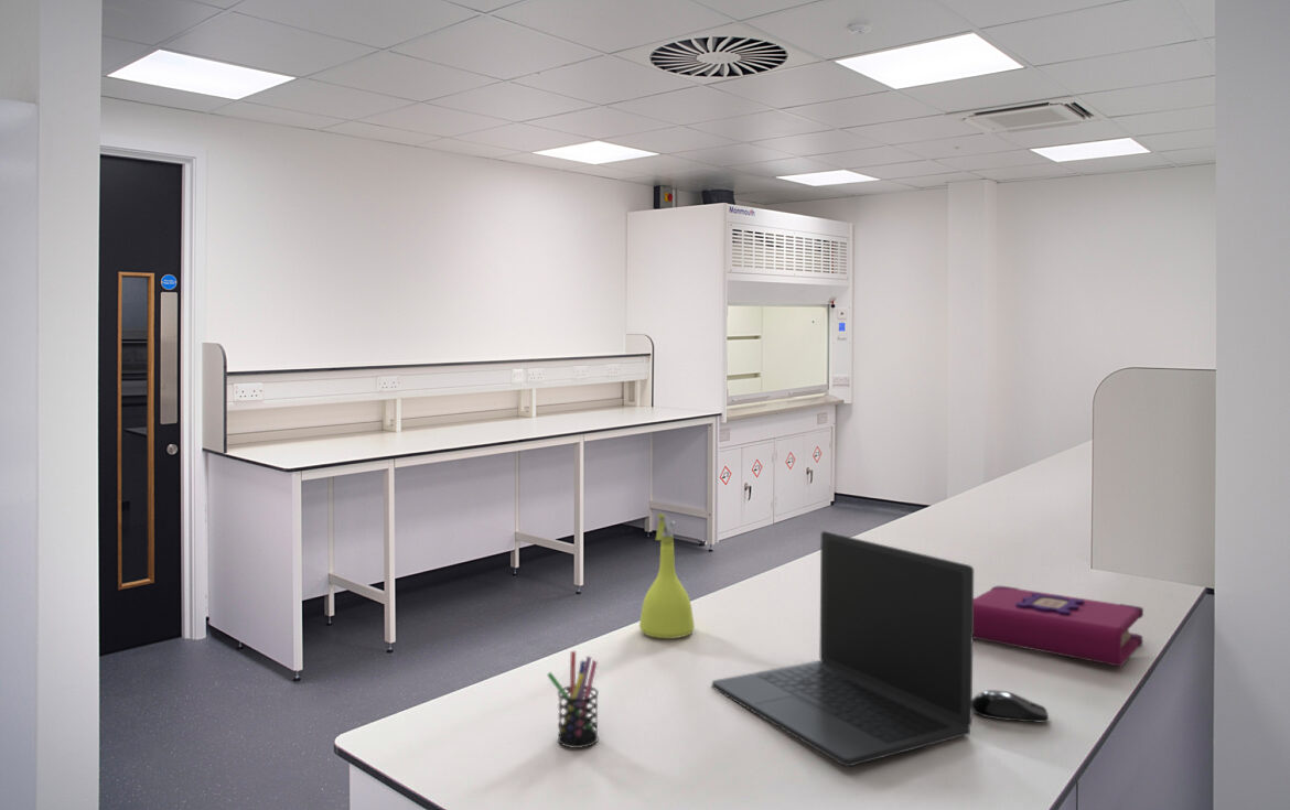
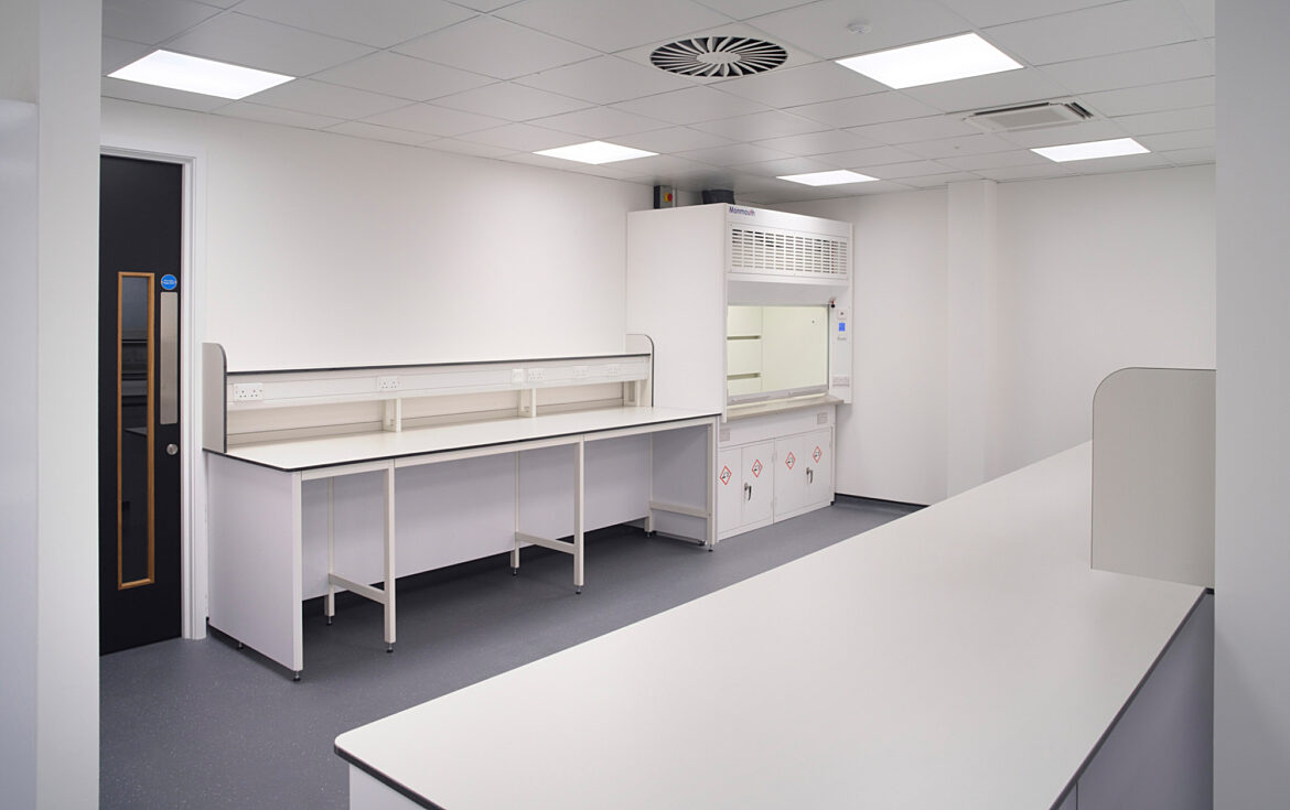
- book [972,585,1144,668]
- computer mouse [972,689,1050,723]
- spray bottle [638,512,696,639]
- laptop [711,530,975,767]
- pen holder [546,650,600,749]
